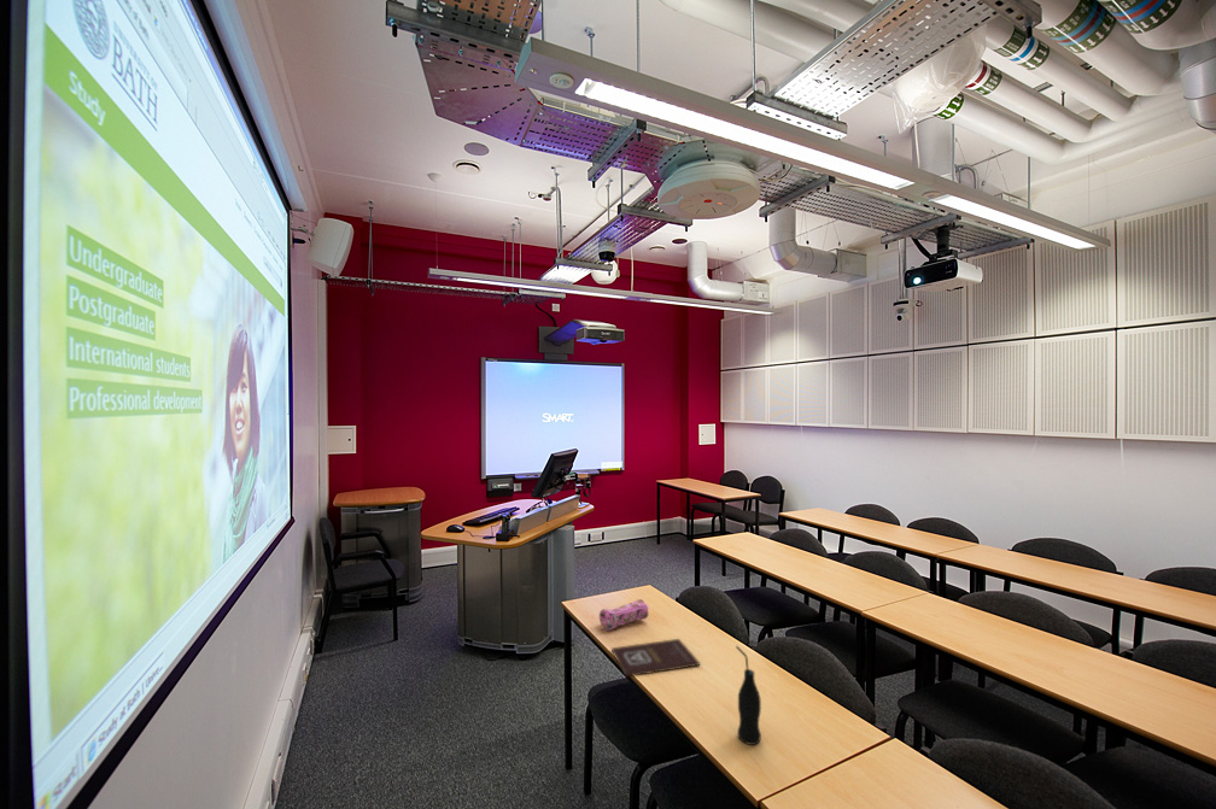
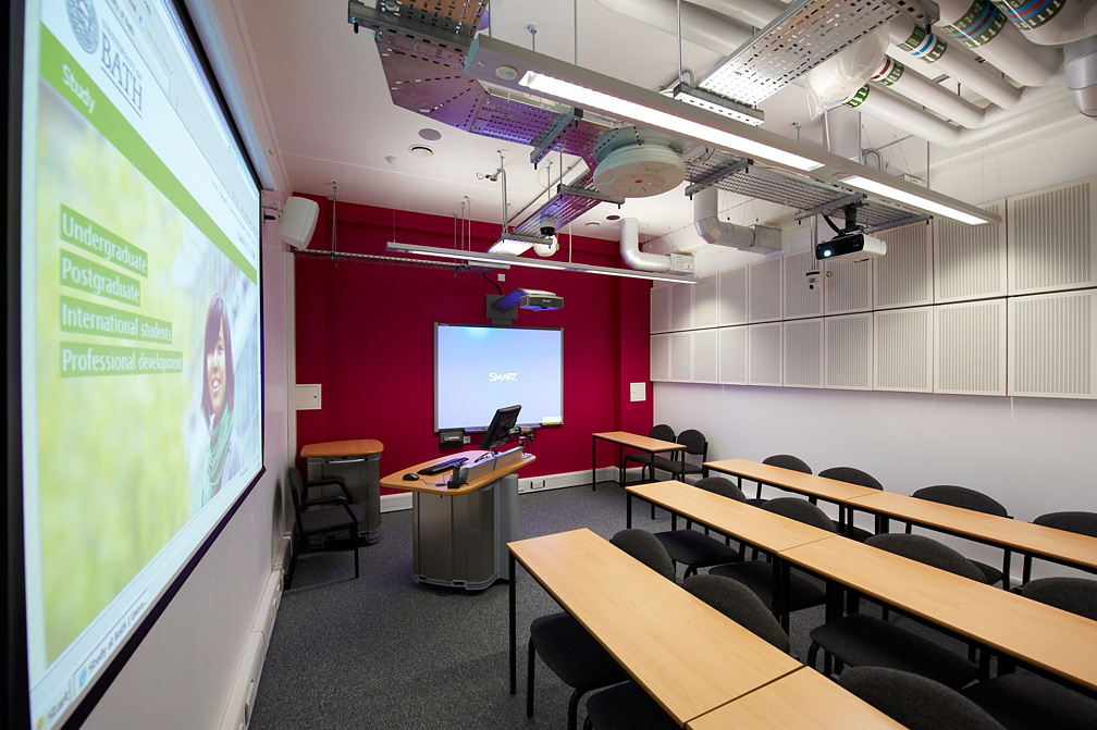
- pencil case [598,598,650,632]
- book [610,638,701,678]
- bottle [735,645,762,746]
